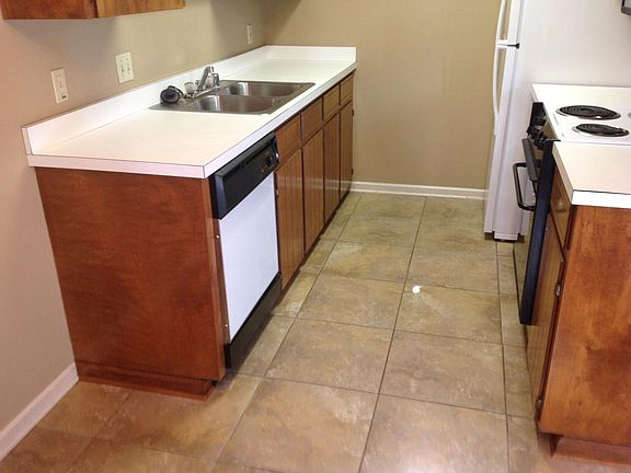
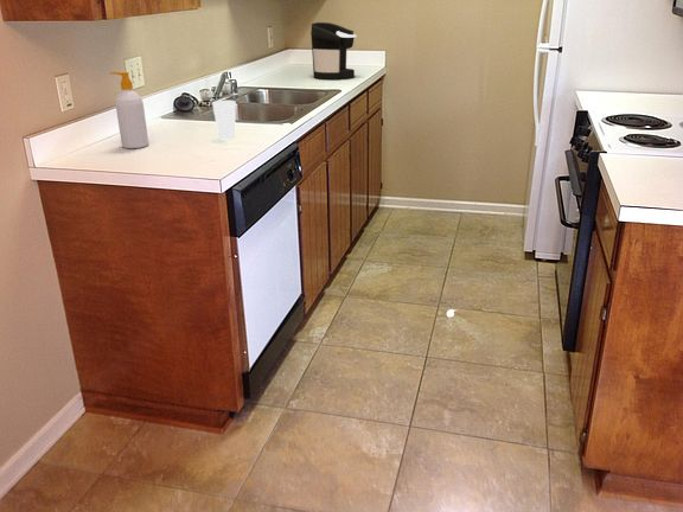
+ coffee maker [309,21,358,81]
+ soap bottle [109,71,149,149]
+ cup [211,100,236,140]
